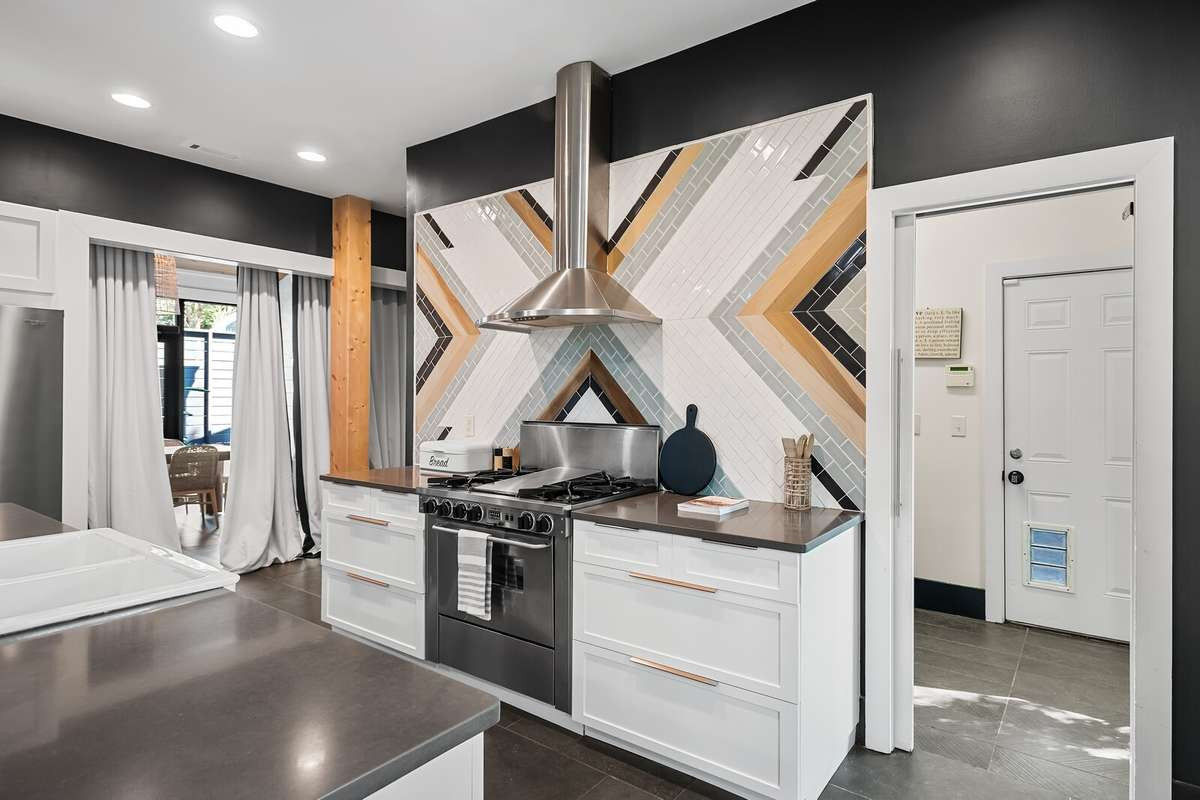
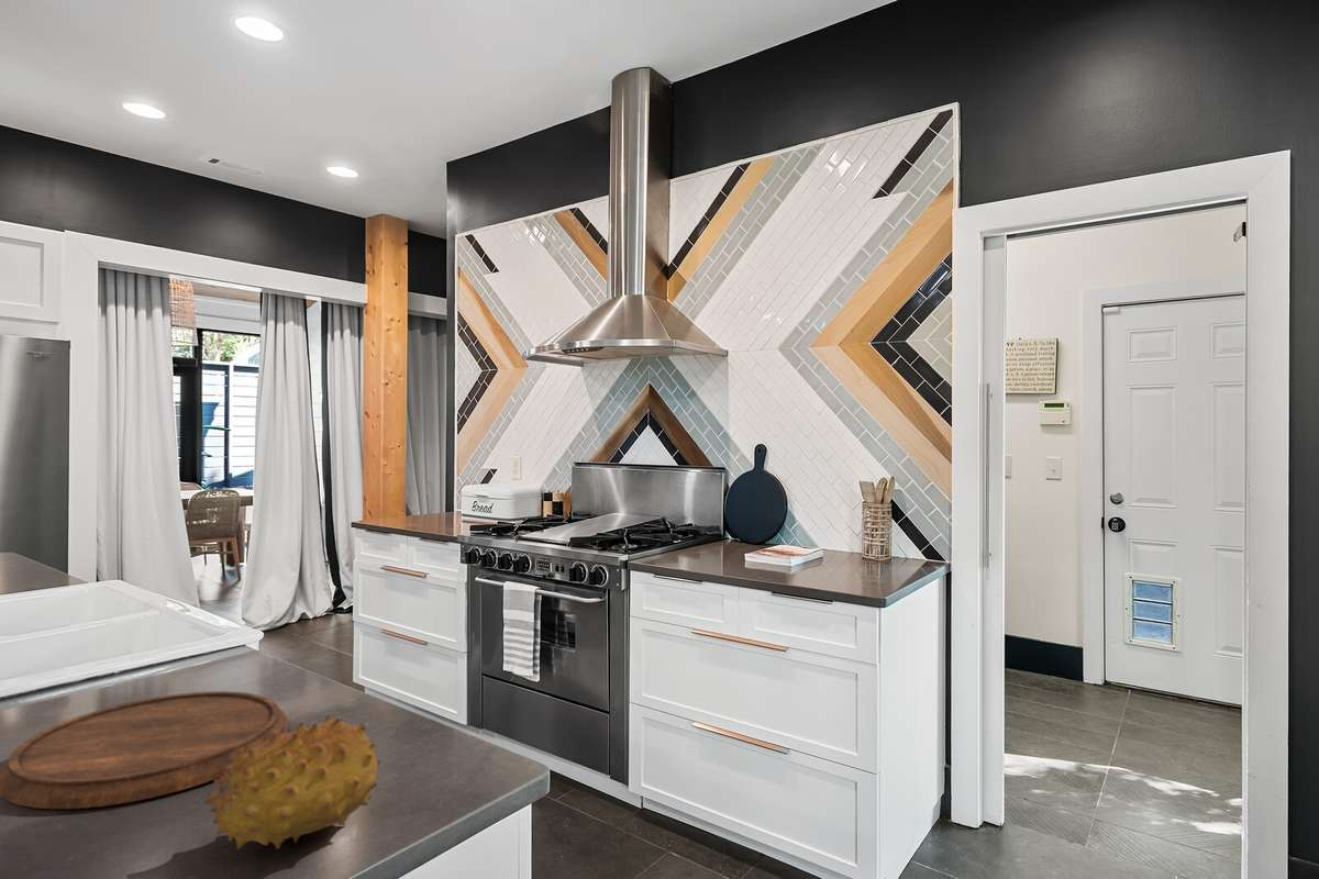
+ fruit [203,714,381,850]
+ cutting board [0,690,289,810]
